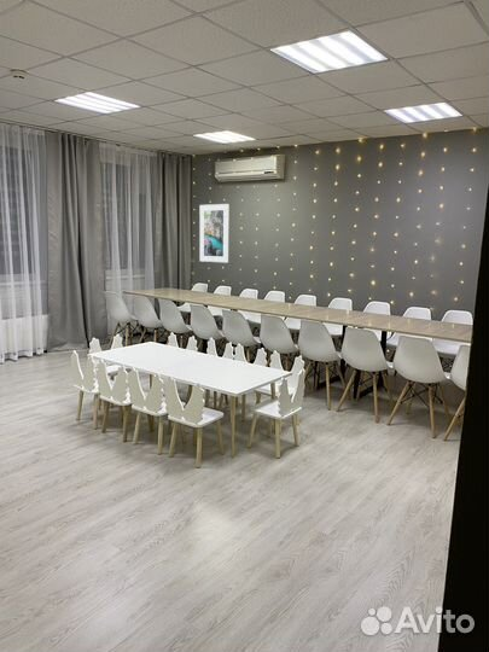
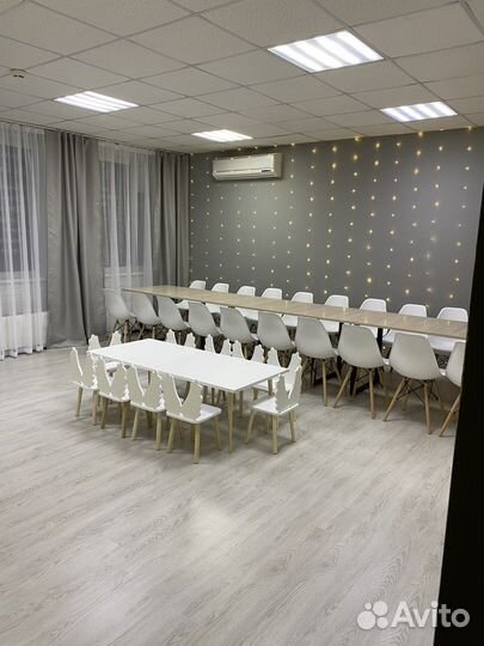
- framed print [198,203,229,263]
